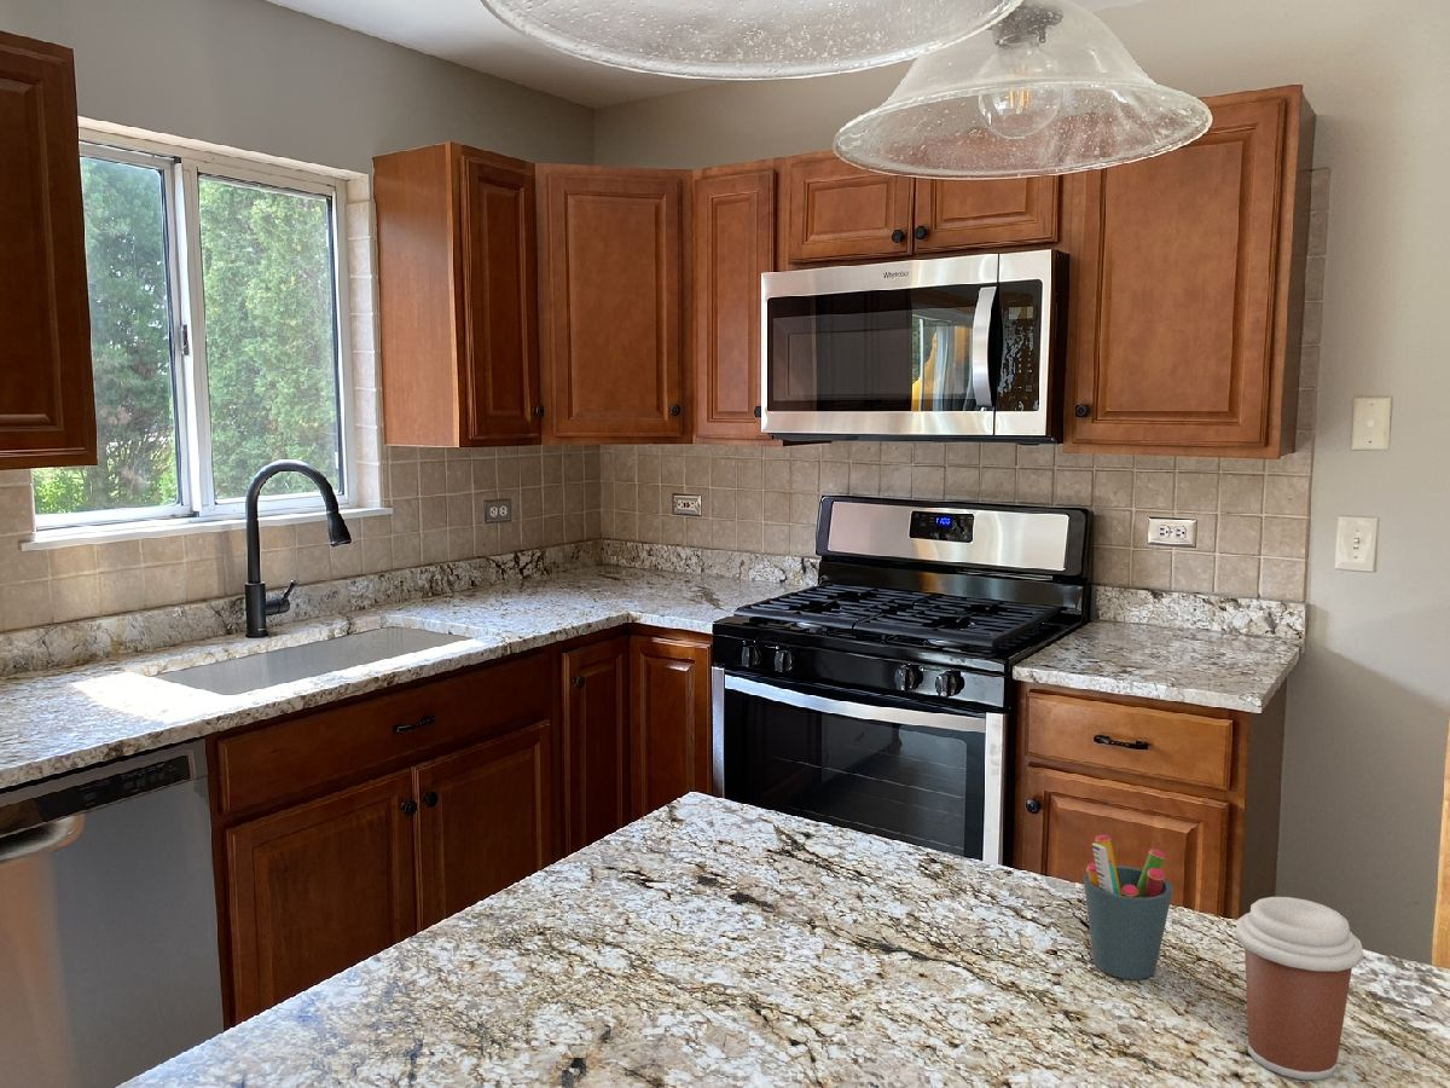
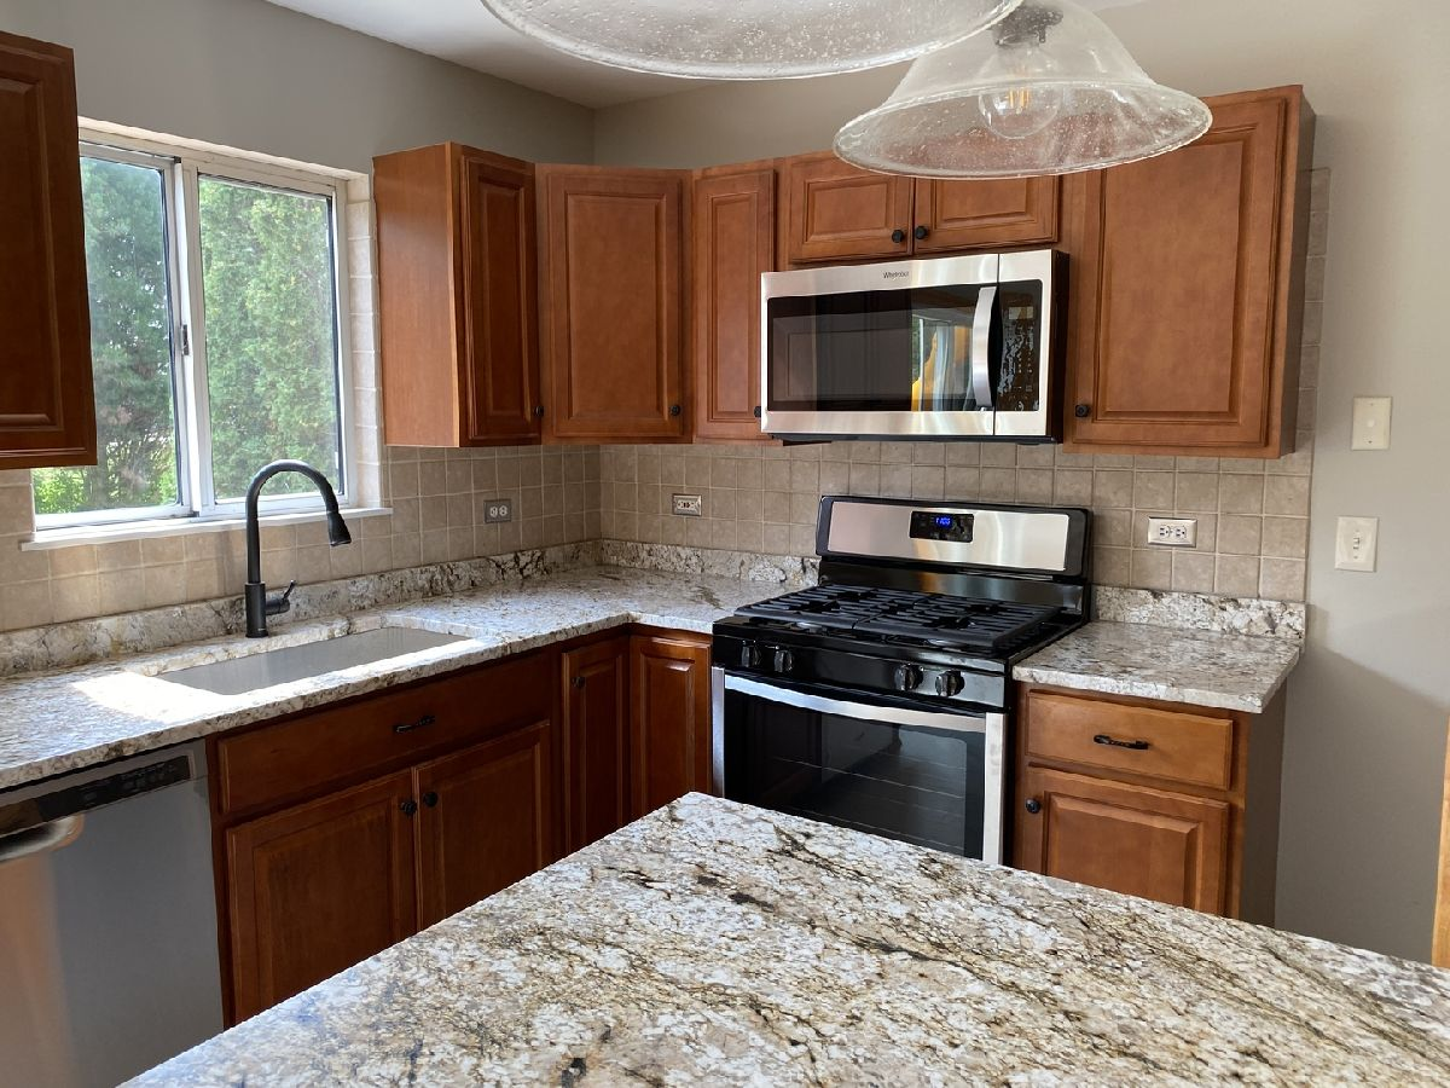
- coffee cup [1235,896,1364,1081]
- pen holder [1083,834,1174,980]
